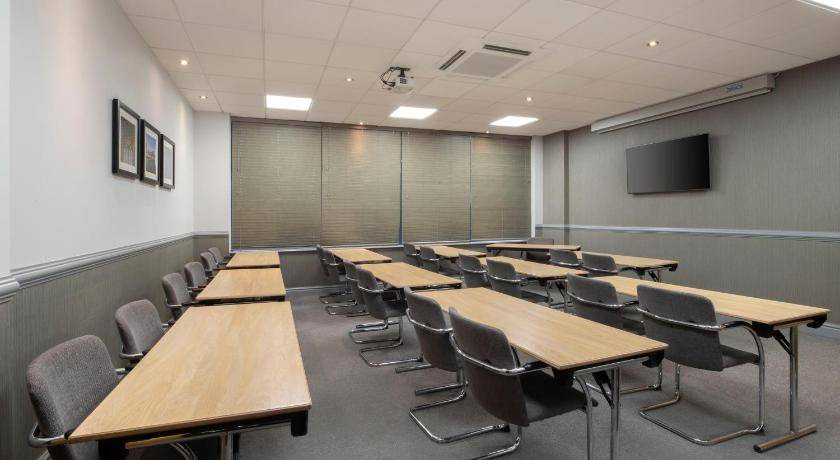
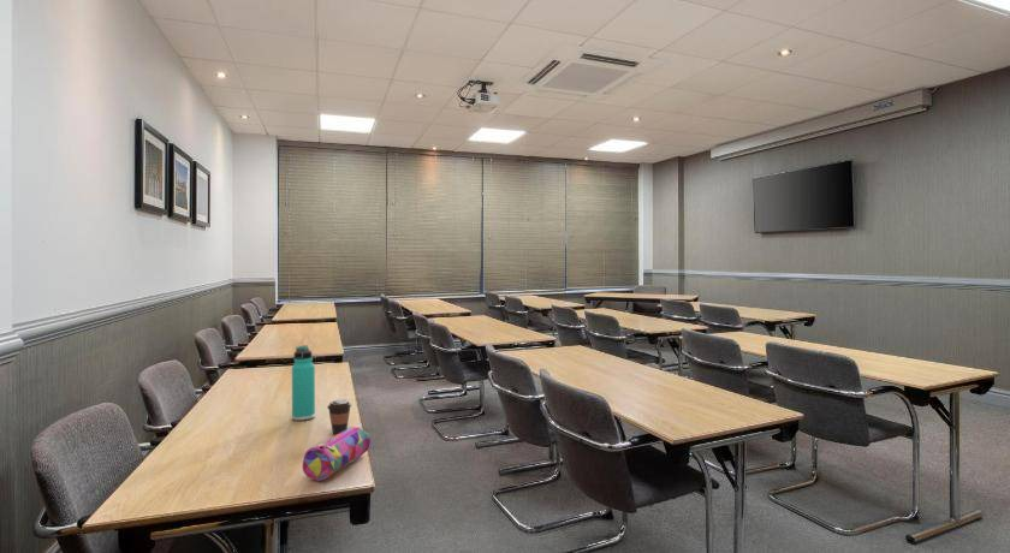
+ pencil case [302,426,372,482]
+ thermos bottle [291,344,316,422]
+ coffee cup [326,399,354,435]
